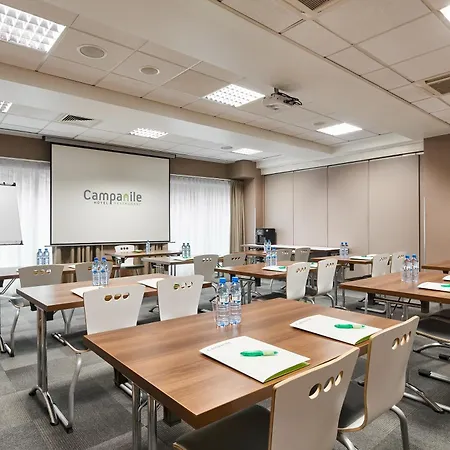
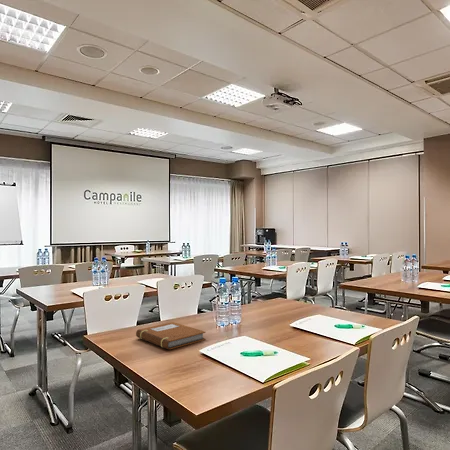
+ notebook [135,321,207,351]
